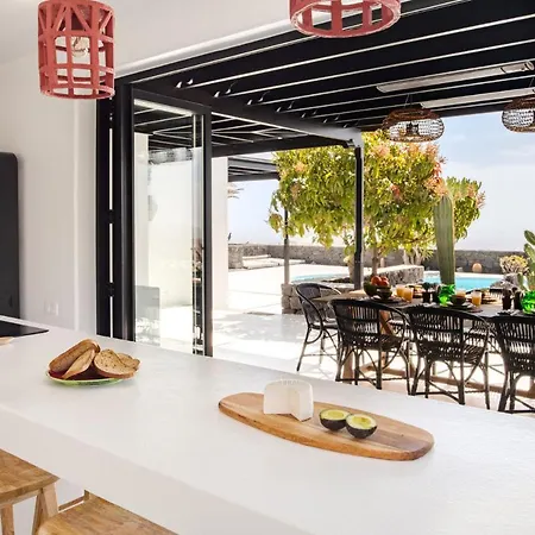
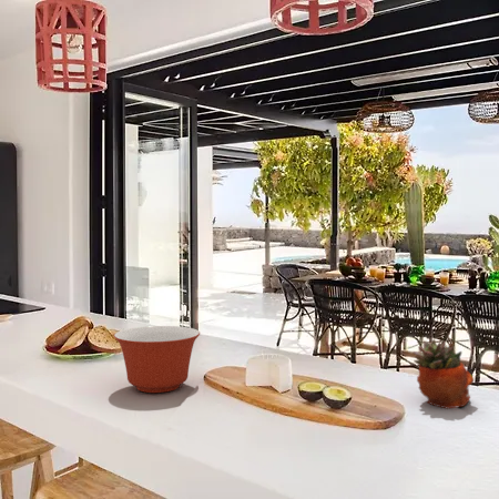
+ succulent planter [411,338,475,409]
+ mixing bowl [113,325,201,394]
